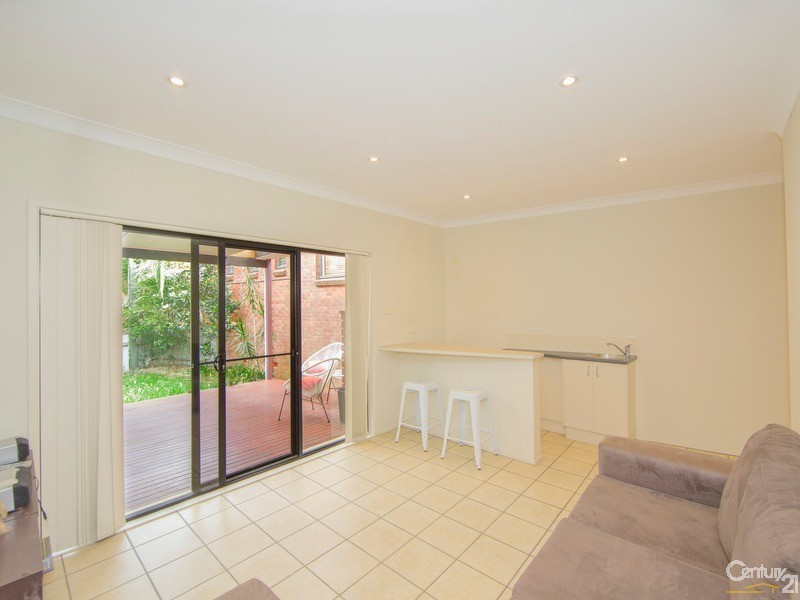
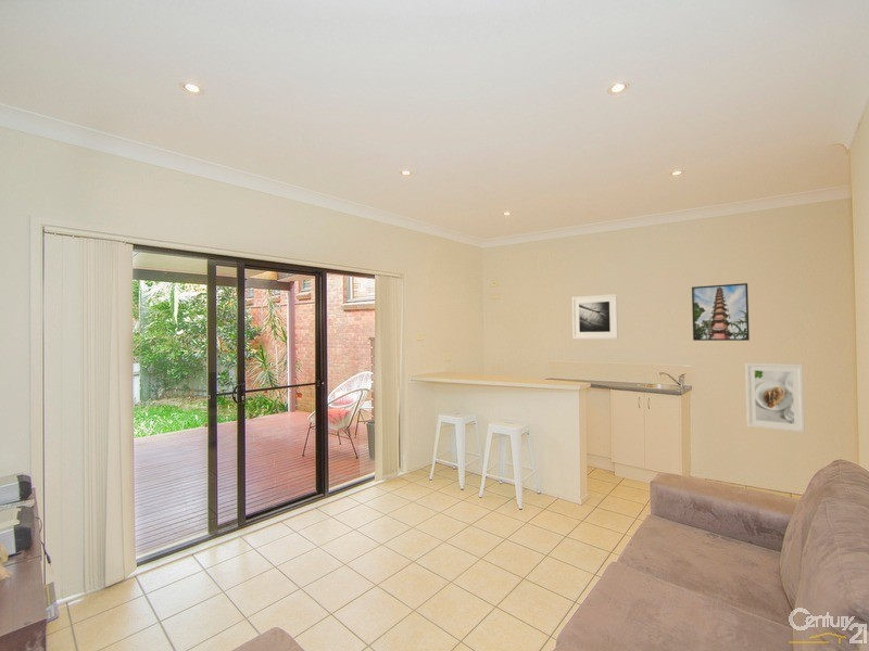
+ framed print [744,362,806,433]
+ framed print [571,293,619,340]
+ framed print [691,282,751,342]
